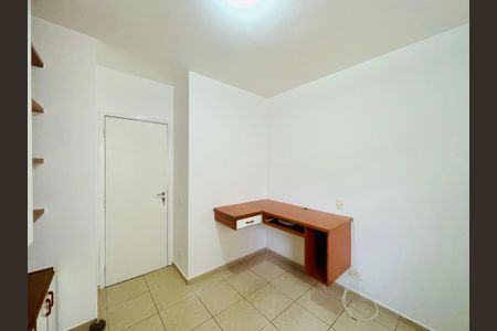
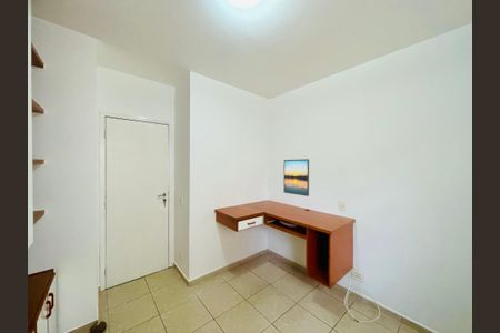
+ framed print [282,158,310,198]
